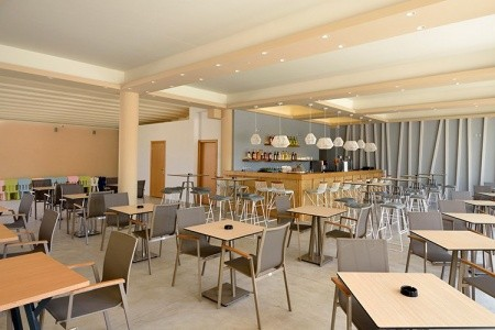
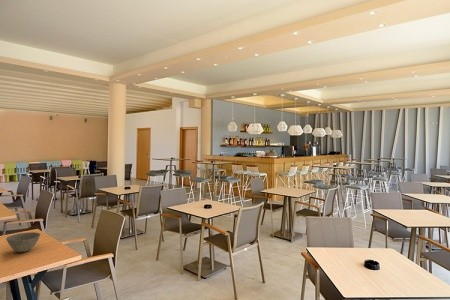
+ bowl [5,231,41,253]
